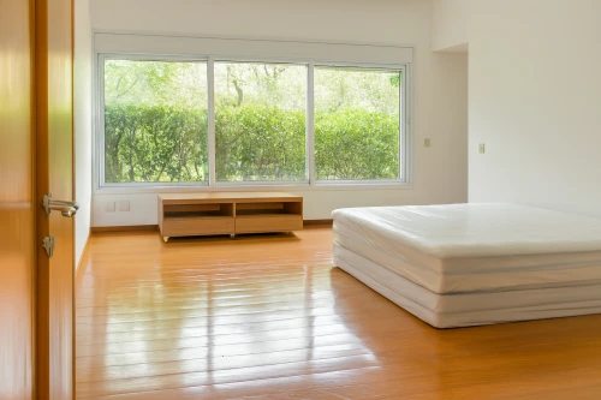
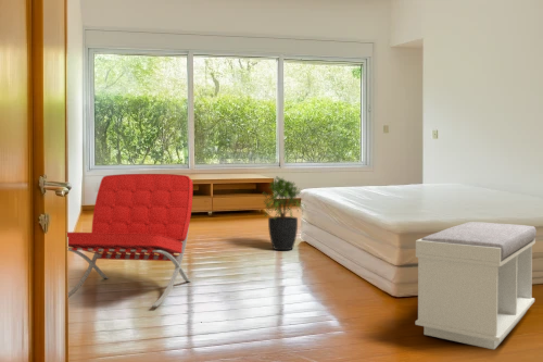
+ potted plant [262,176,307,251]
+ bench [414,221,538,350]
+ lounge chair [66,173,197,308]
